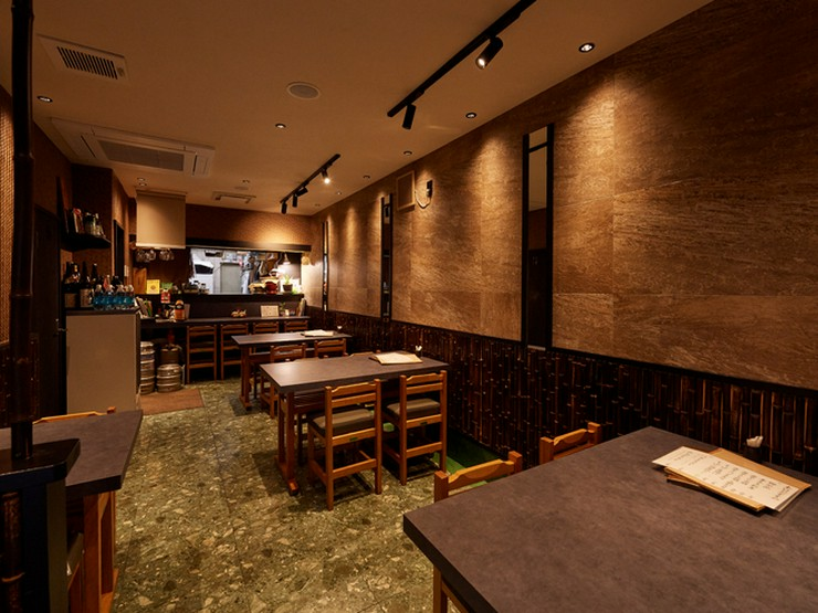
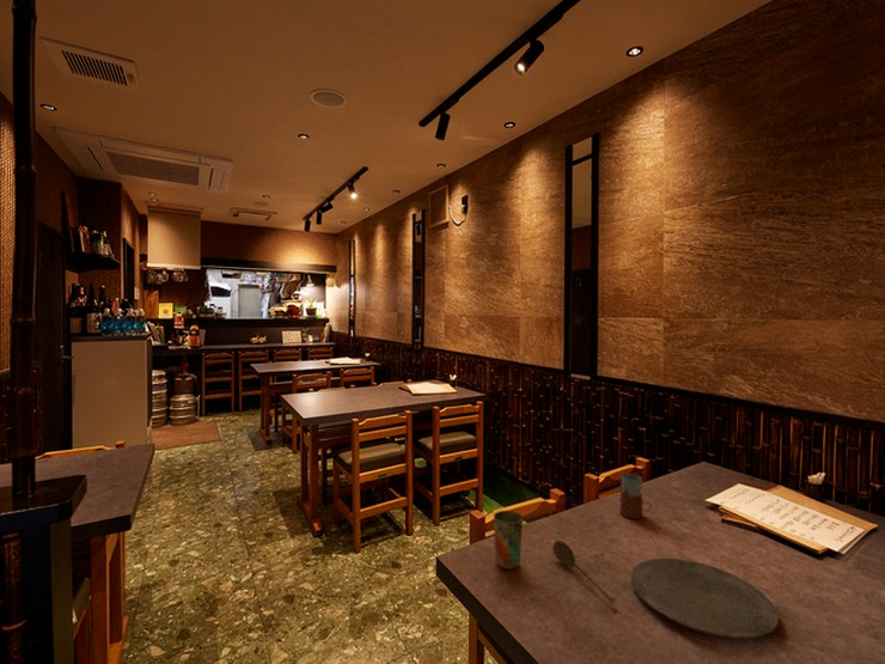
+ soupspoon [551,540,616,605]
+ plate [630,558,780,640]
+ drinking glass [618,473,653,520]
+ cup [493,510,524,571]
